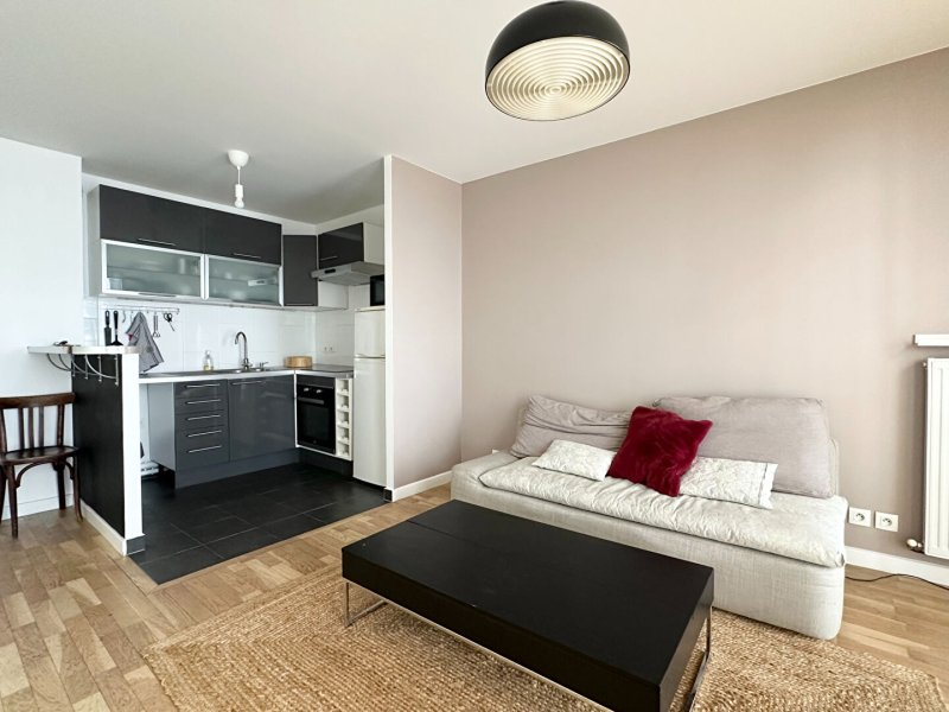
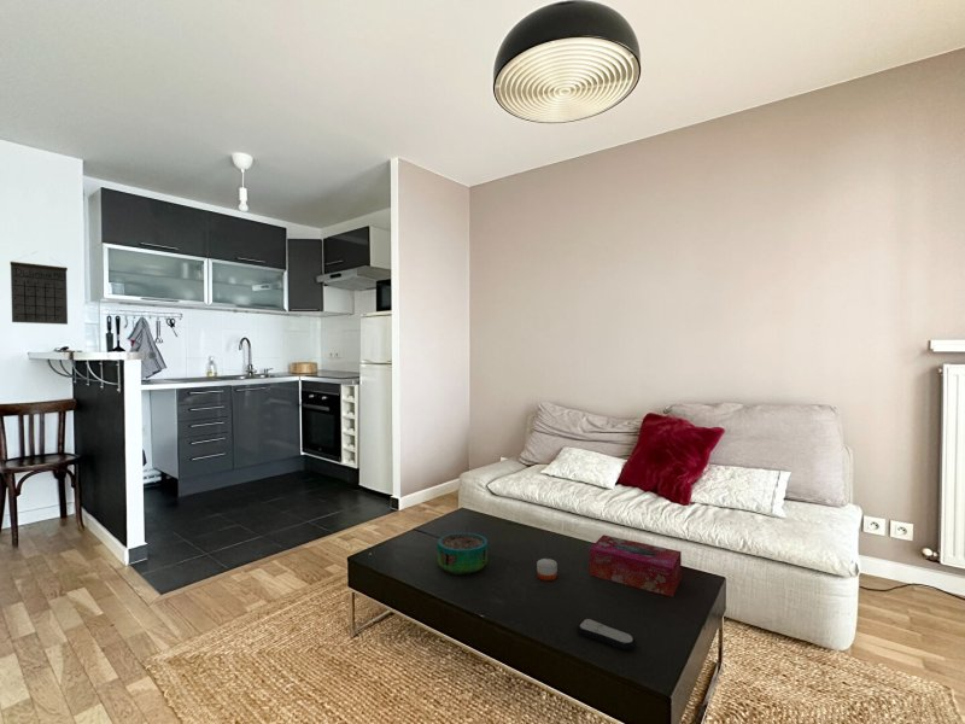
+ tissue box [589,533,683,599]
+ remote control [575,617,637,652]
+ calendar [8,251,69,326]
+ candle [536,557,558,582]
+ decorative bowl [435,532,489,576]
